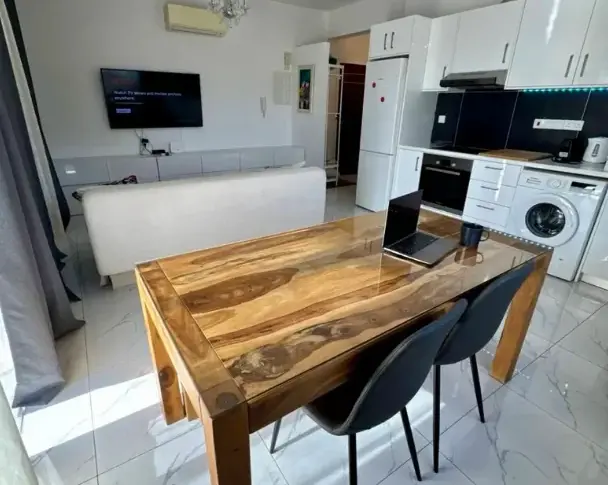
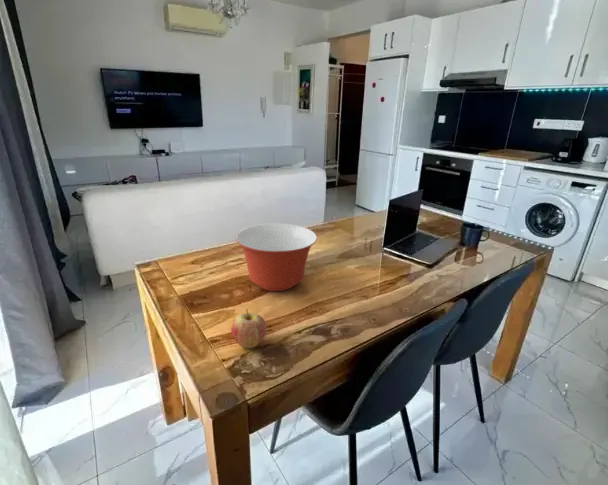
+ mixing bowl [234,223,318,292]
+ fruit [230,308,268,349]
